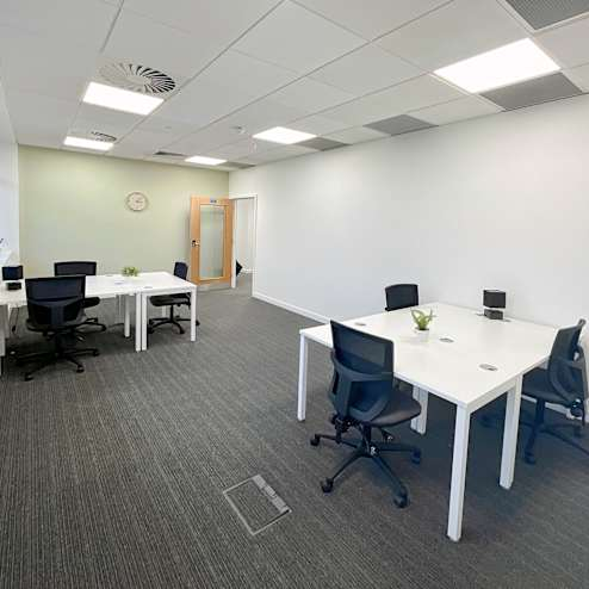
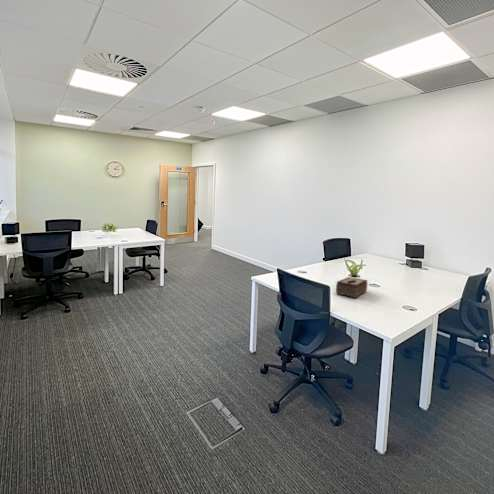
+ tissue box [335,276,368,299]
